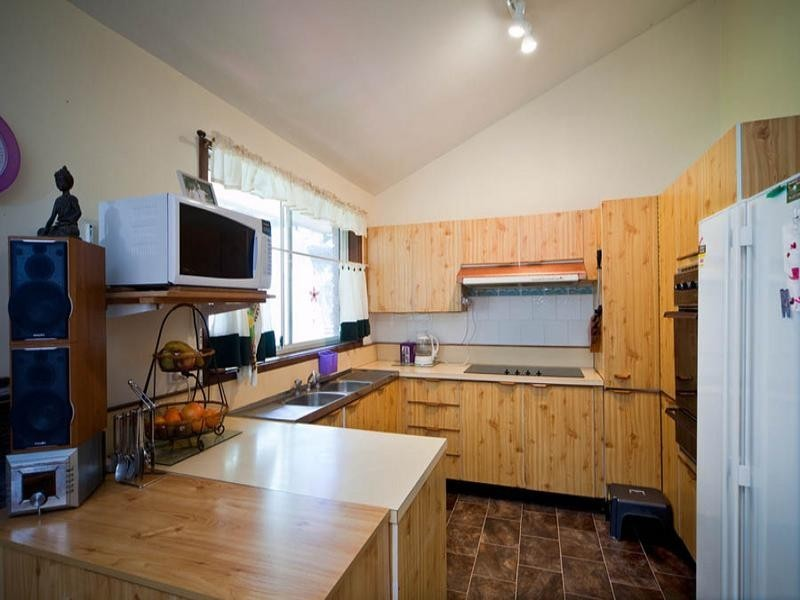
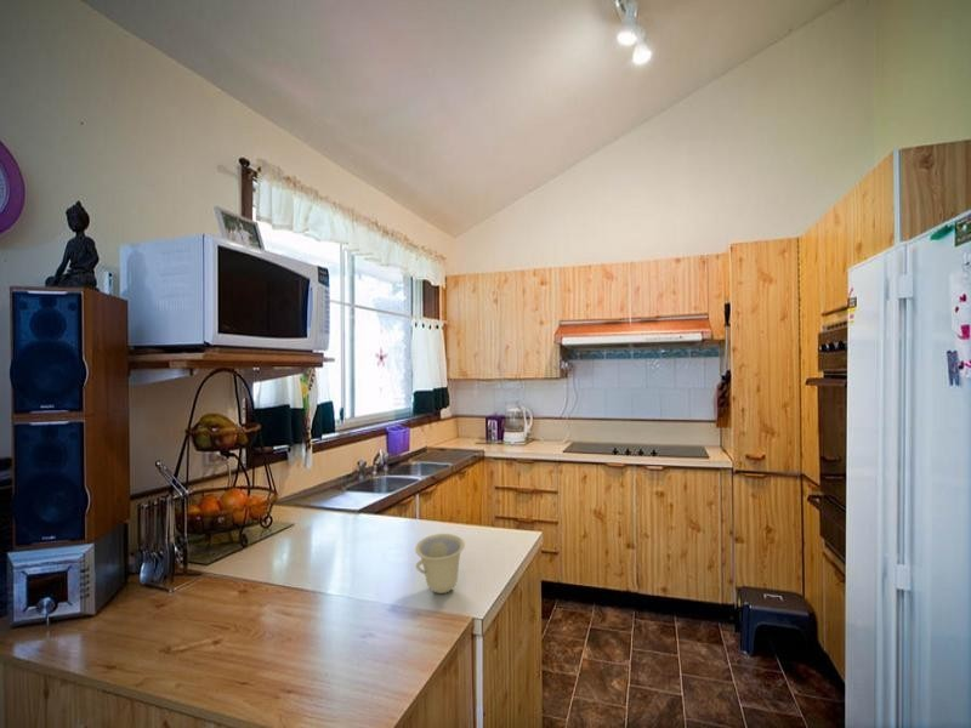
+ cup [414,533,466,595]
